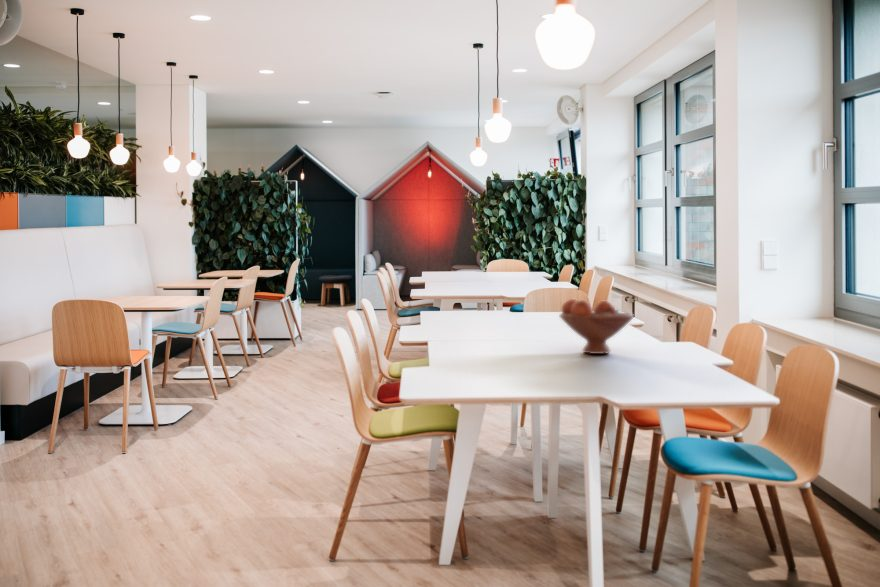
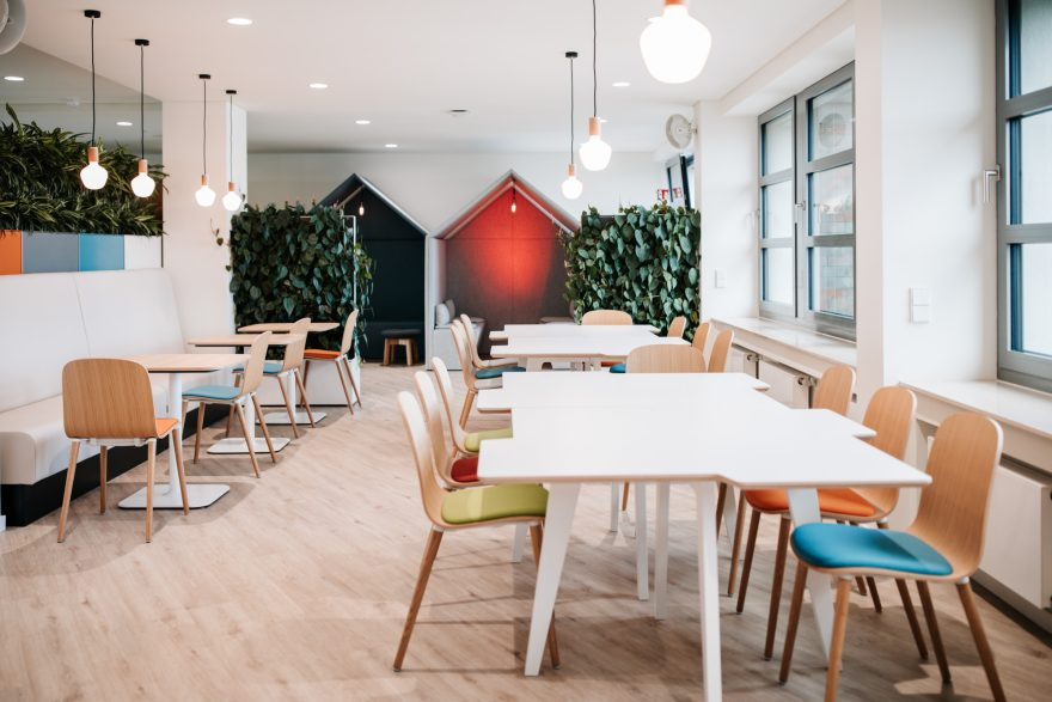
- fruit bowl [558,298,635,355]
